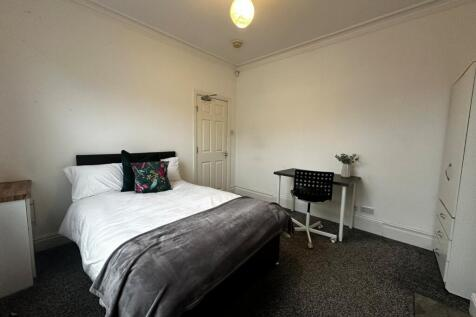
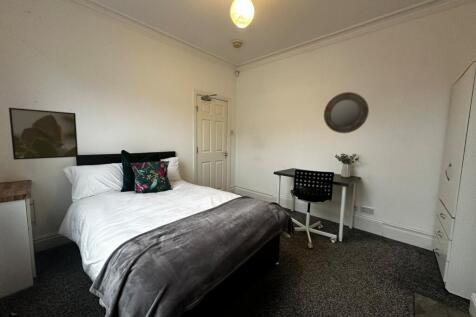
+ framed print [8,107,79,161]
+ home mirror [323,91,370,134]
